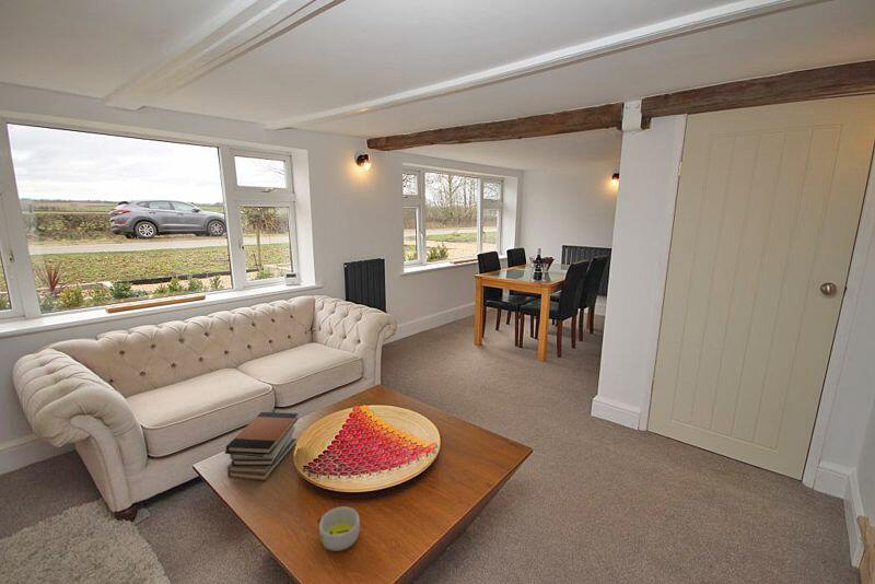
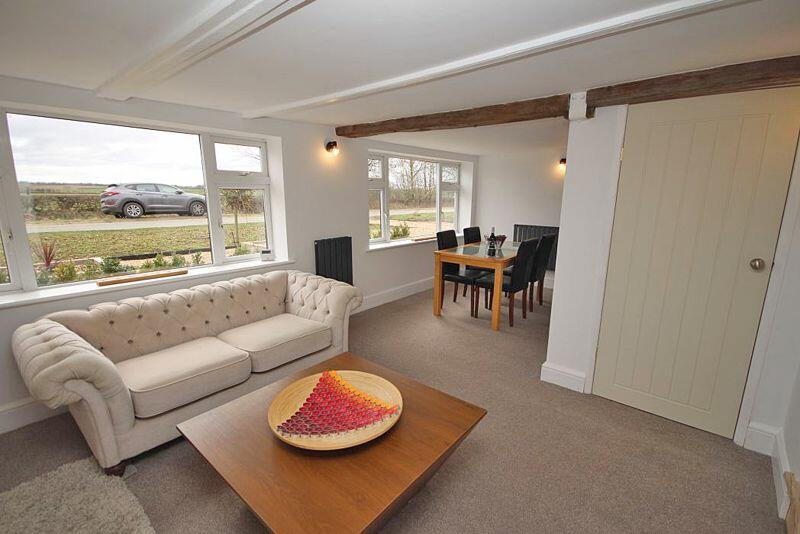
- bowl [317,506,361,552]
- book stack [224,411,300,482]
